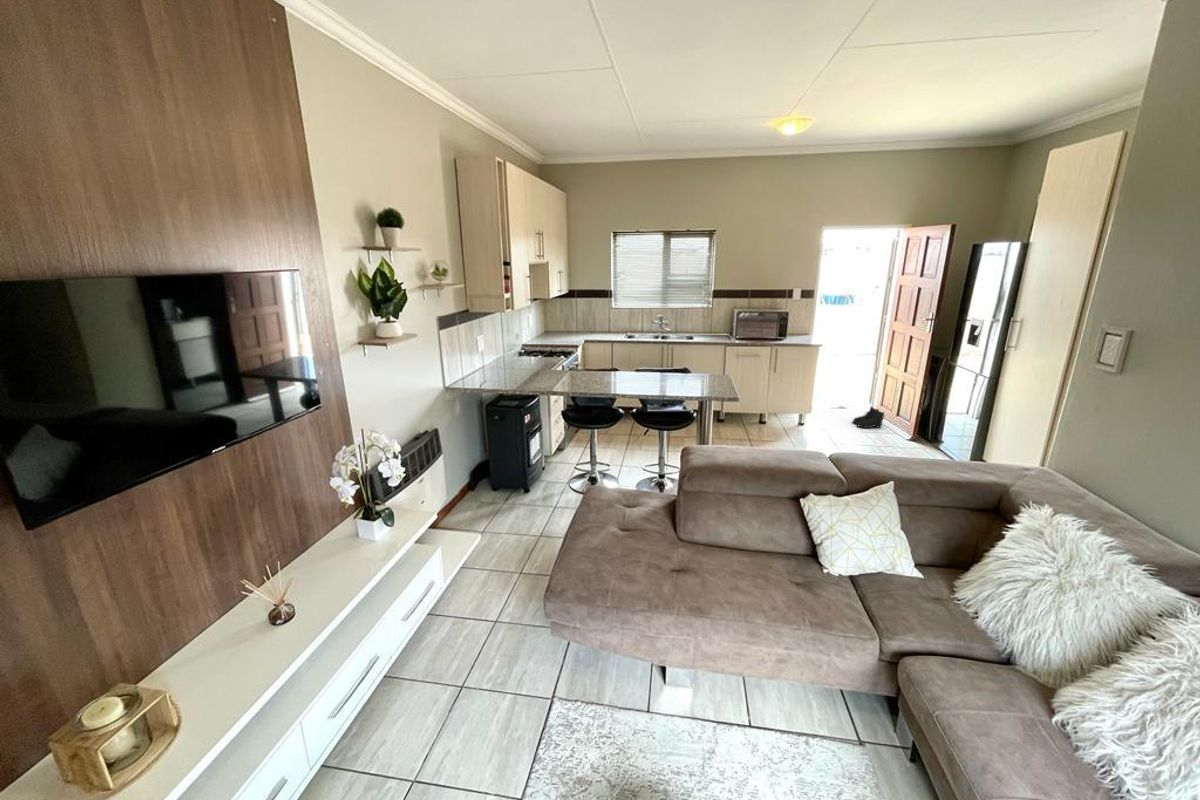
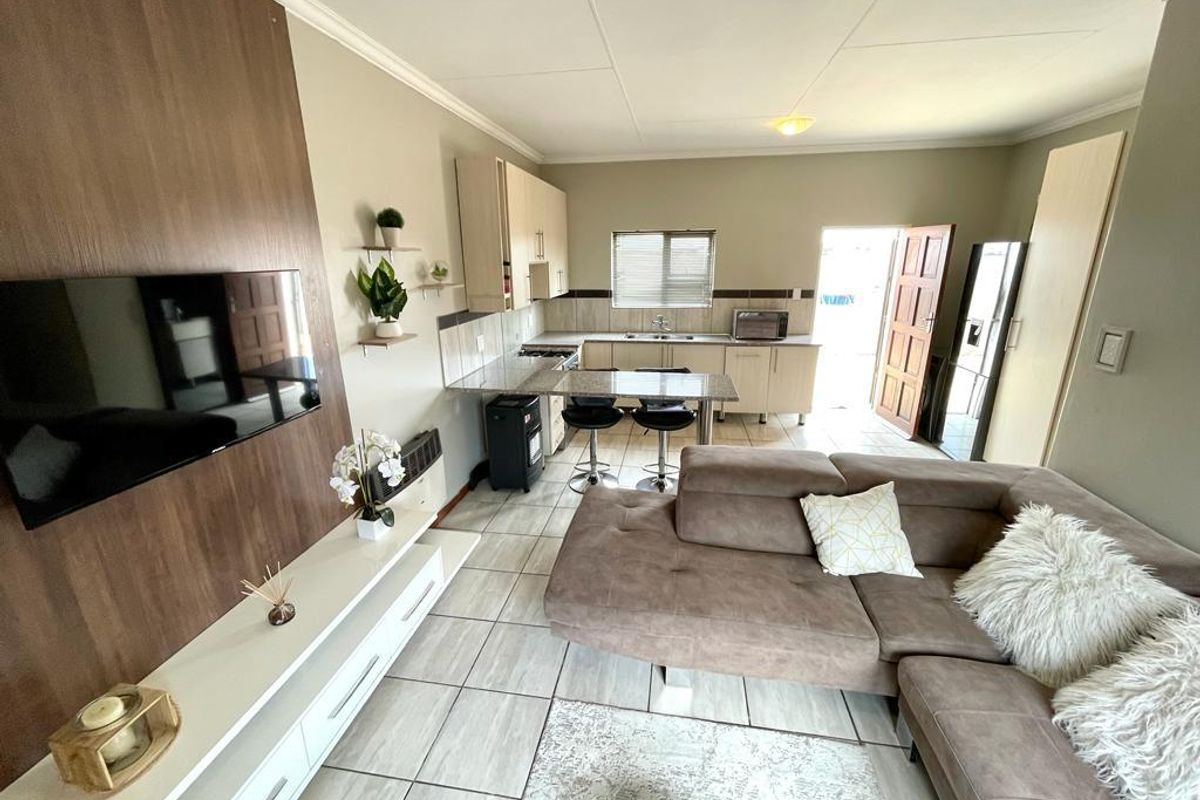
- boots [851,406,885,429]
